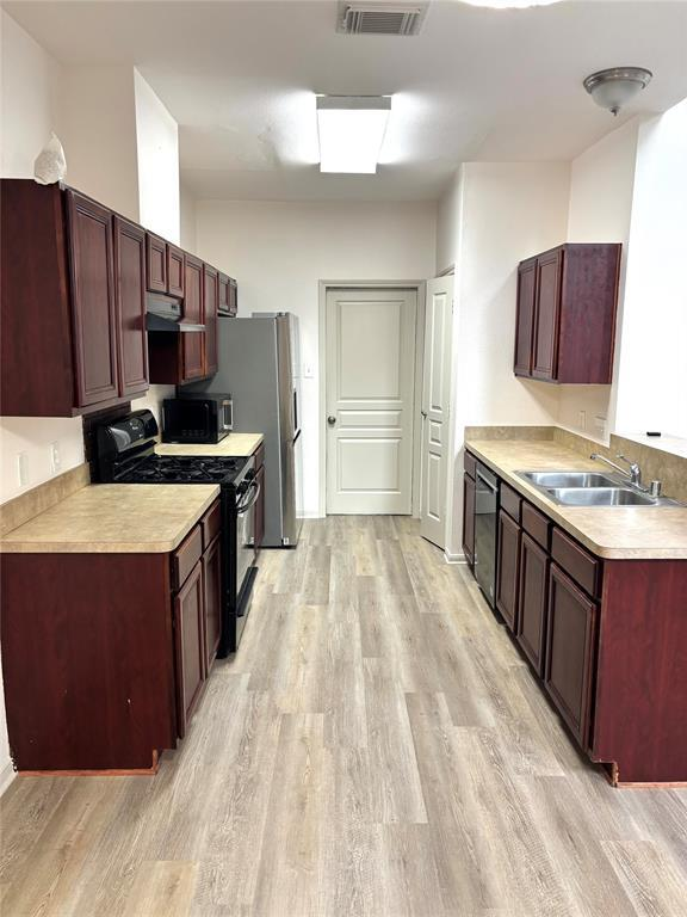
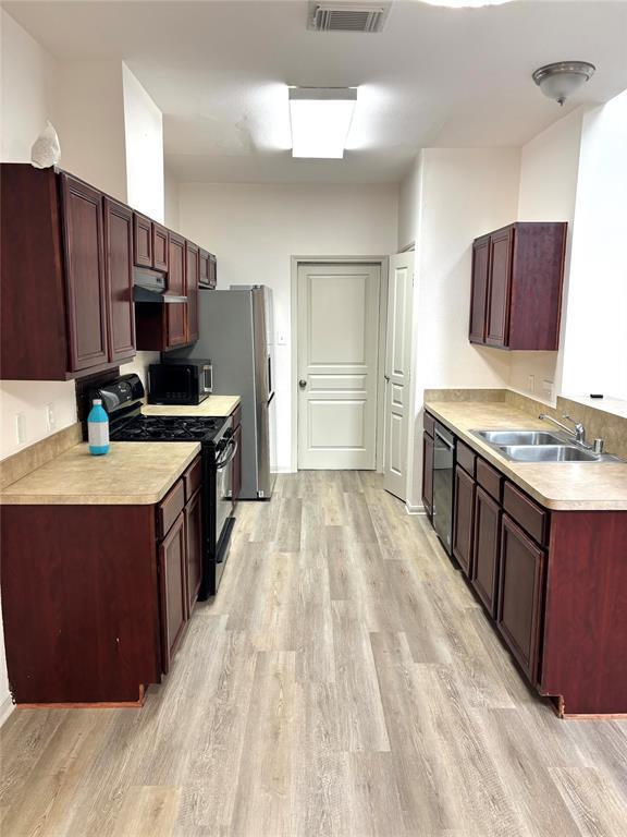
+ water bottle [87,399,111,456]
